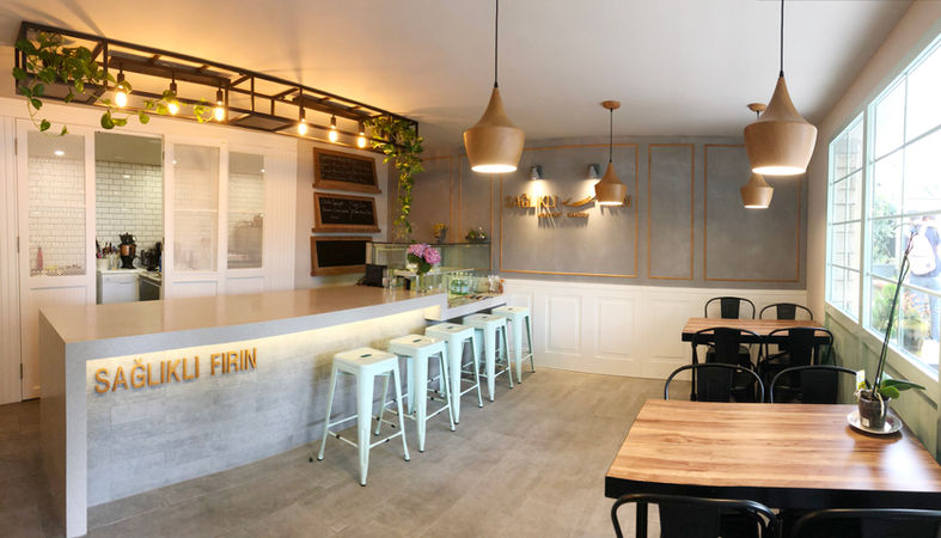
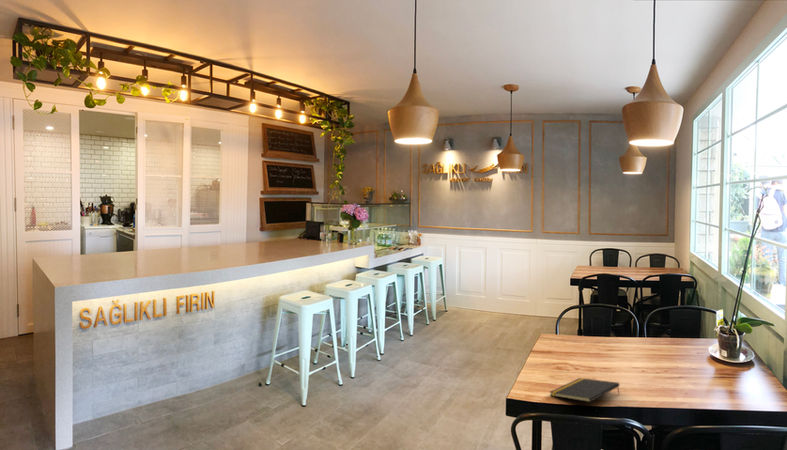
+ notepad [549,377,621,403]
